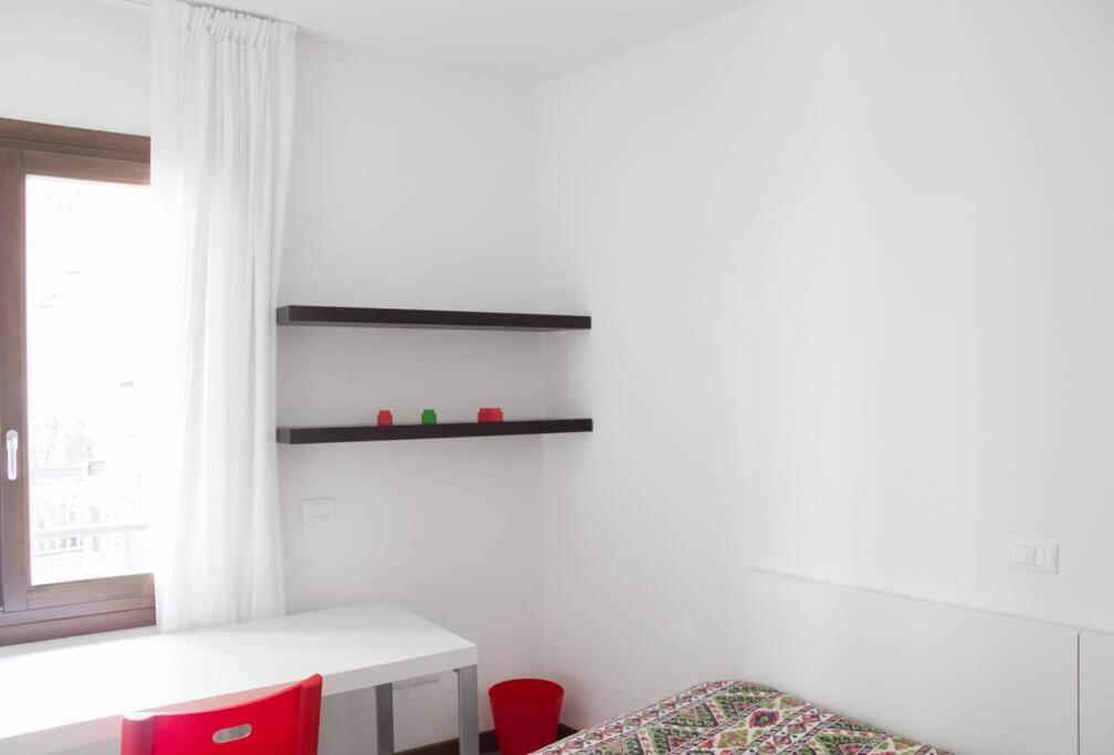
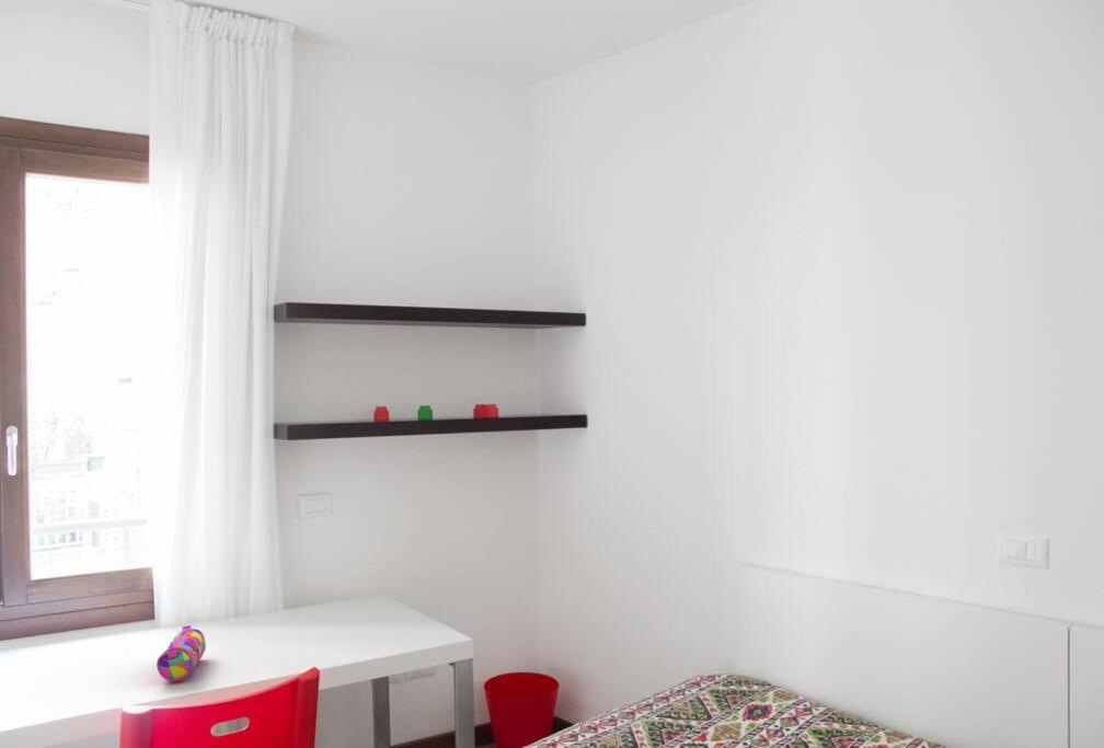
+ pencil case [156,624,207,682]
